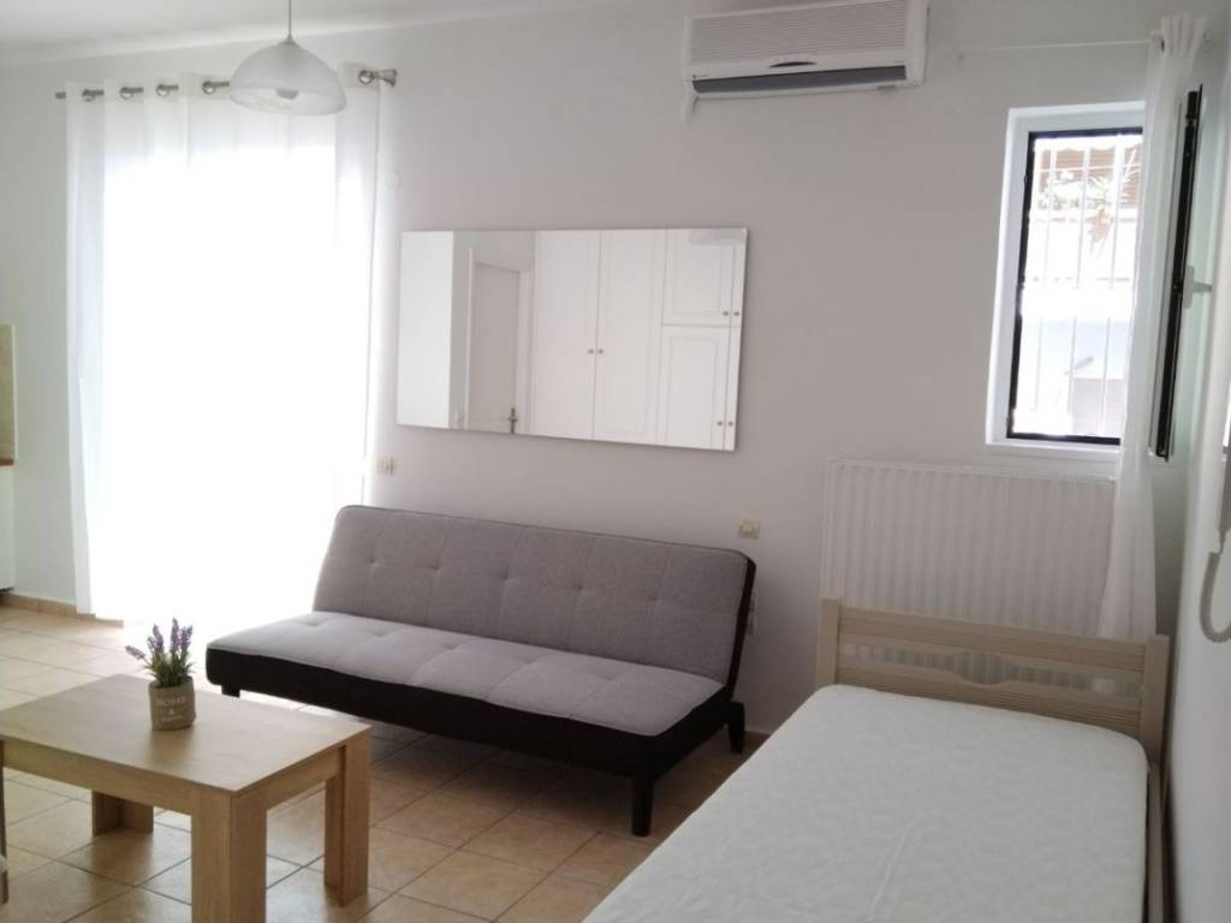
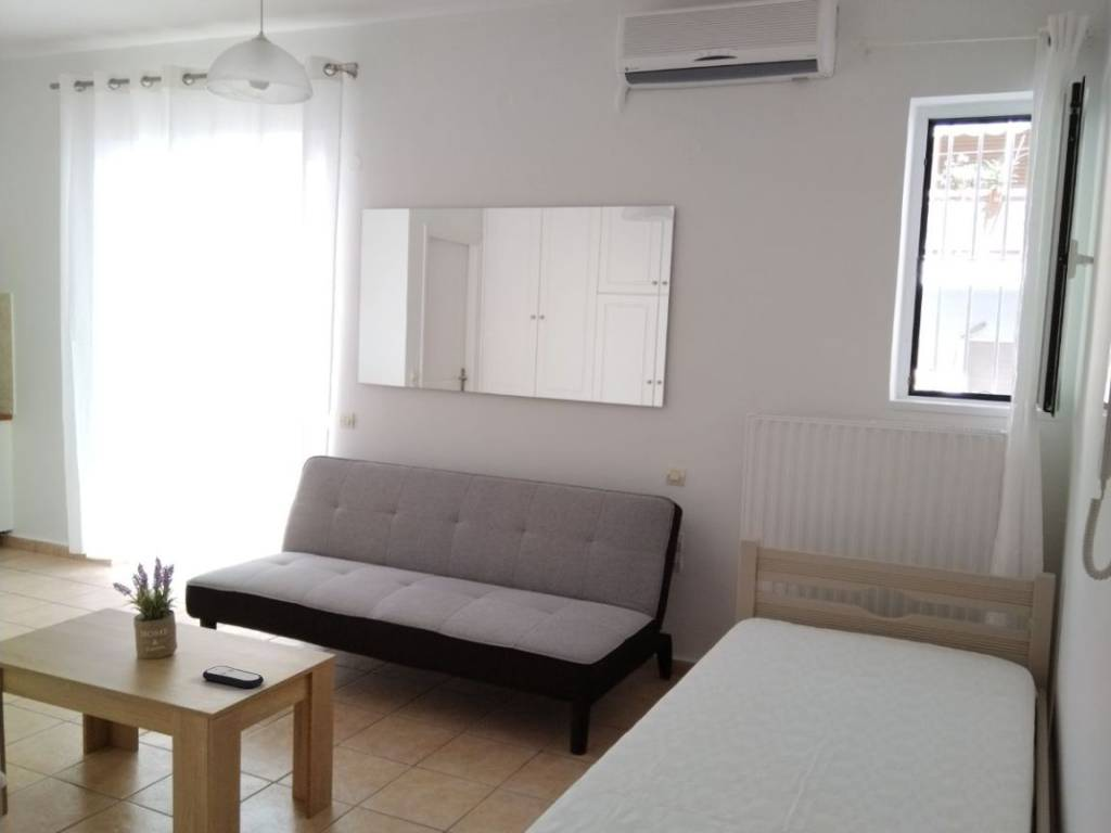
+ remote control [202,665,265,689]
